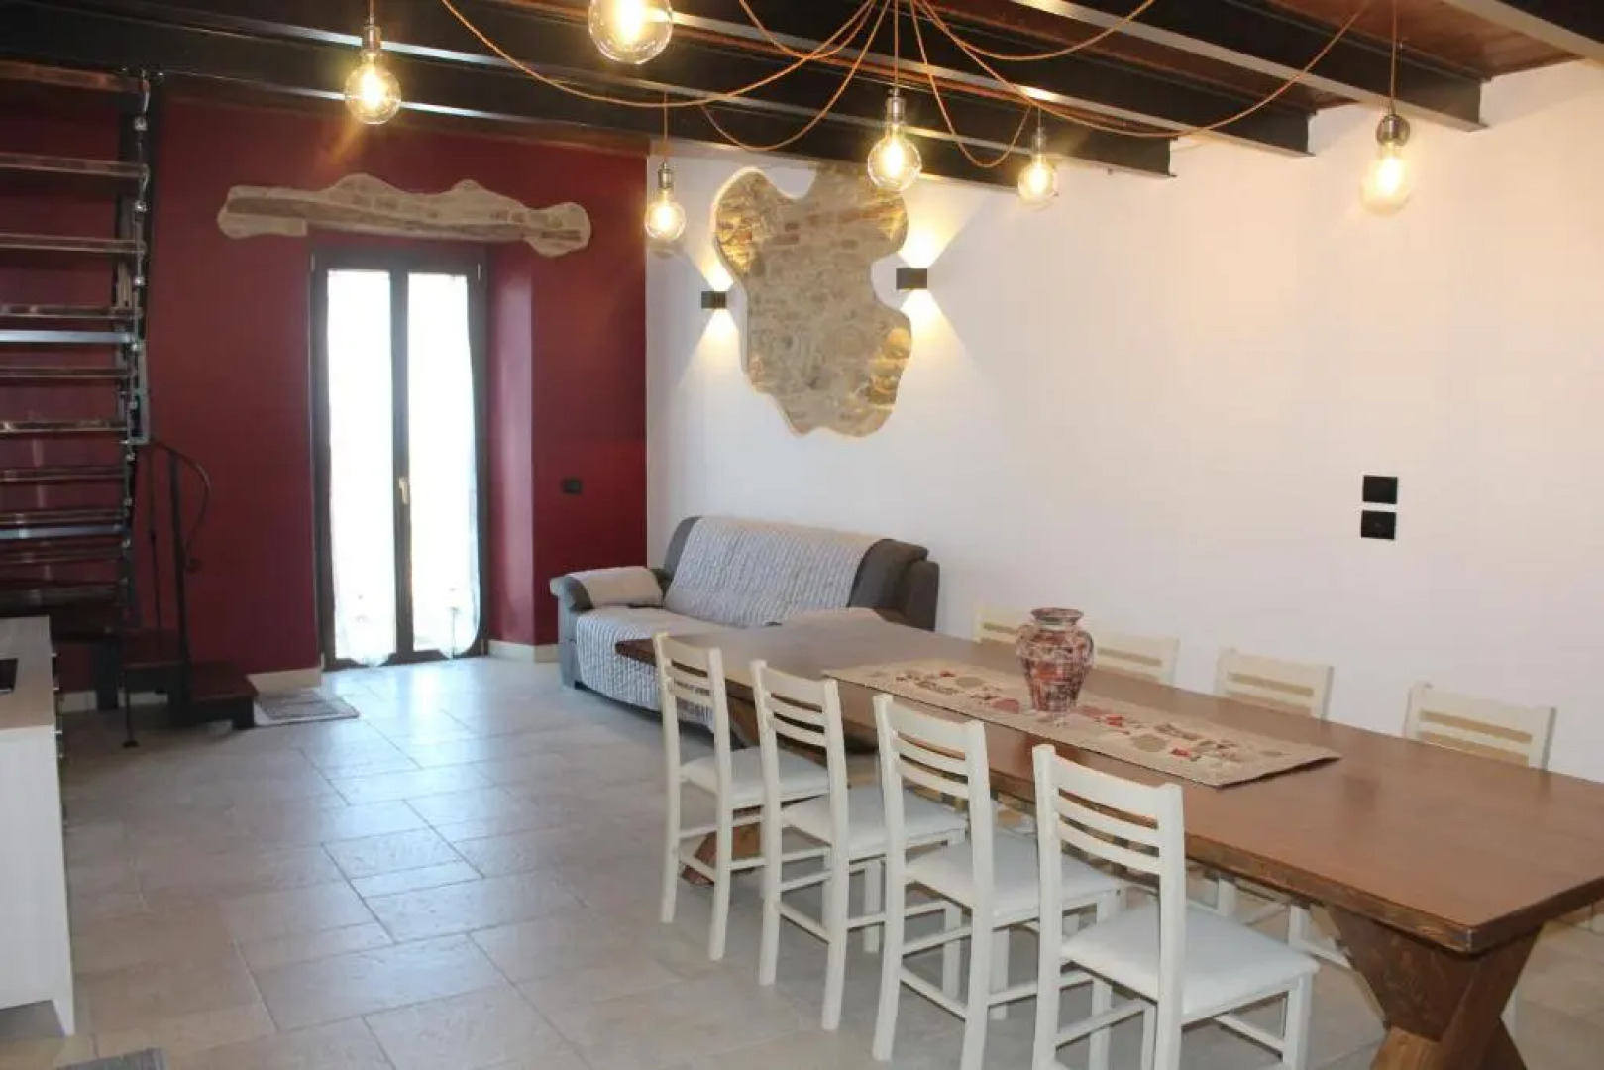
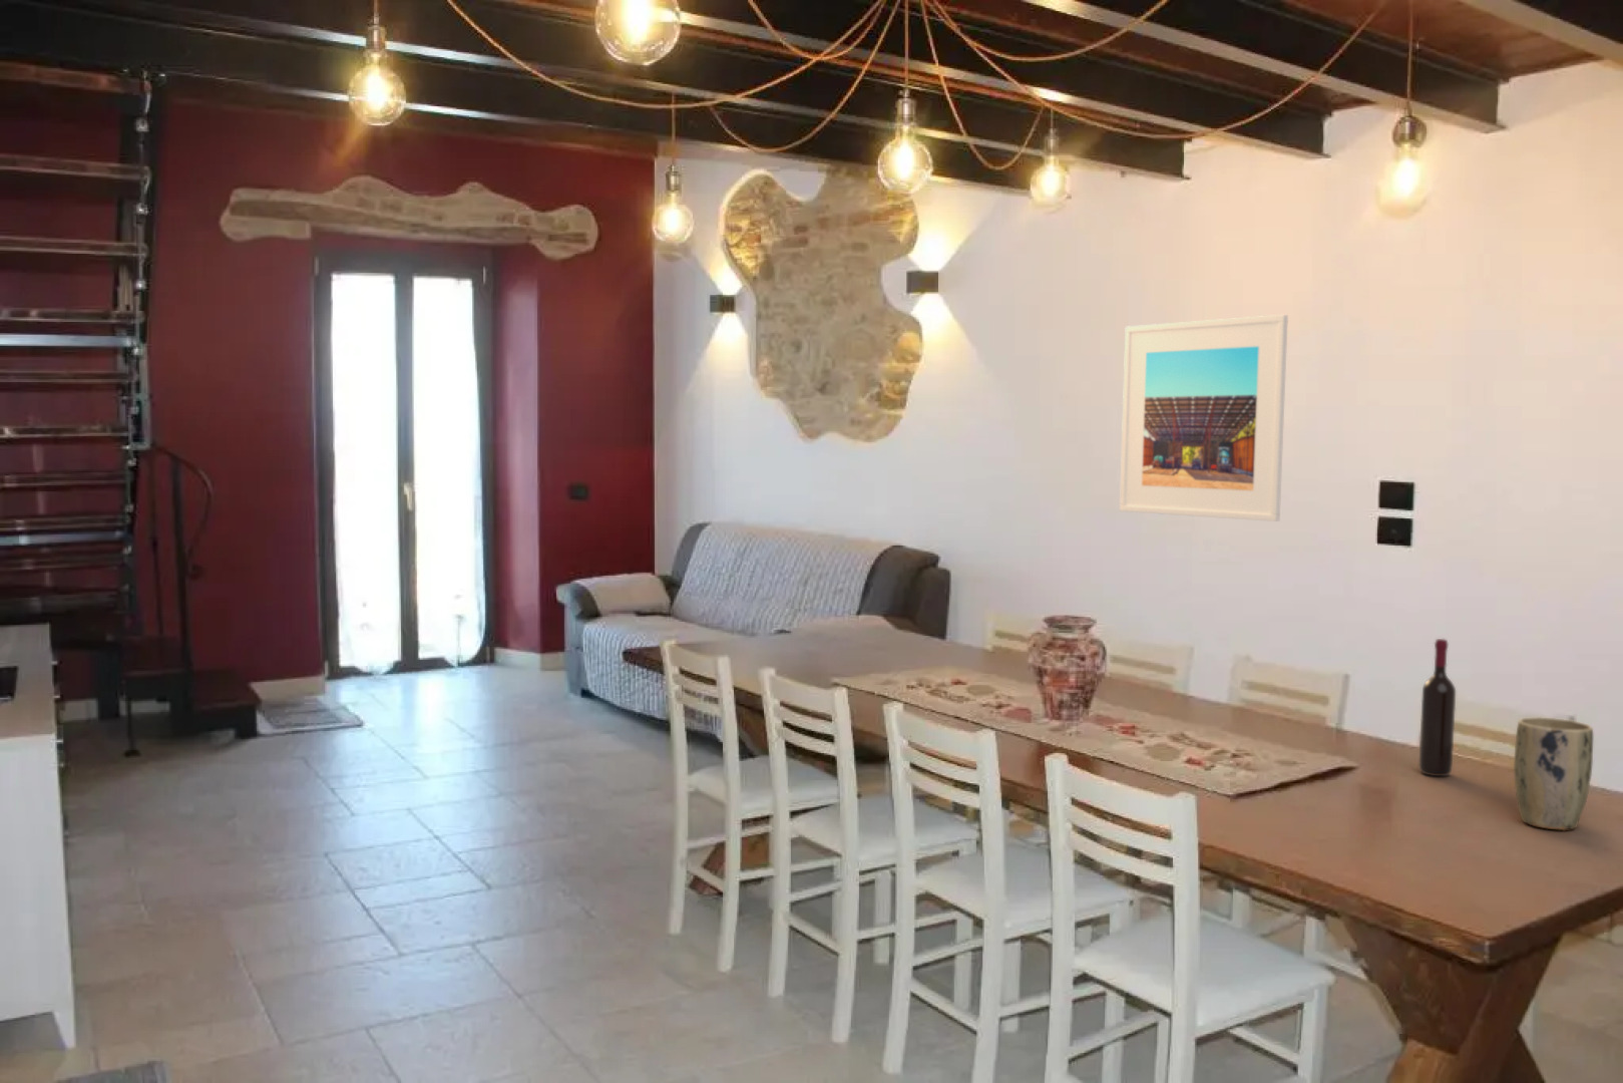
+ wine bottle [1419,638,1456,777]
+ plant pot [1513,716,1594,832]
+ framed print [1119,314,1289,522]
